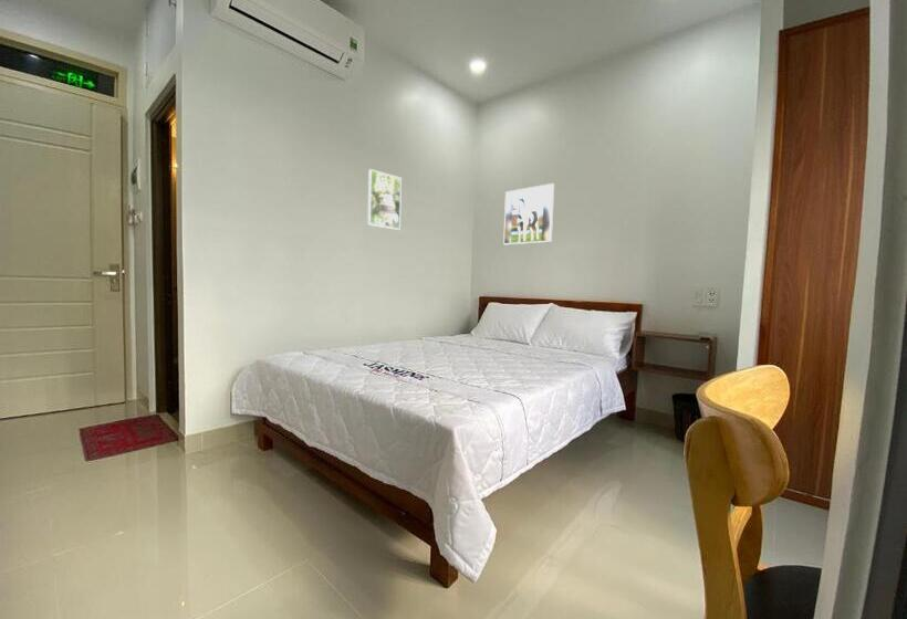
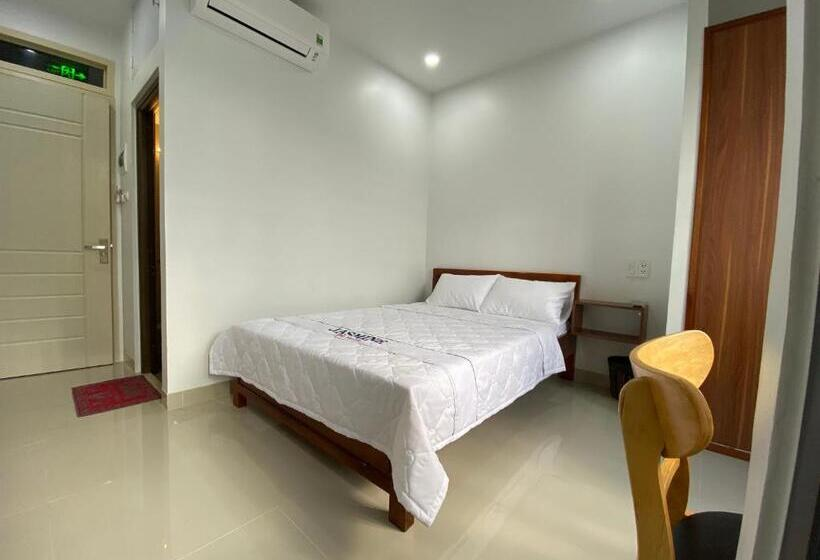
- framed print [366,168,403,231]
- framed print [502,182,555,245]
